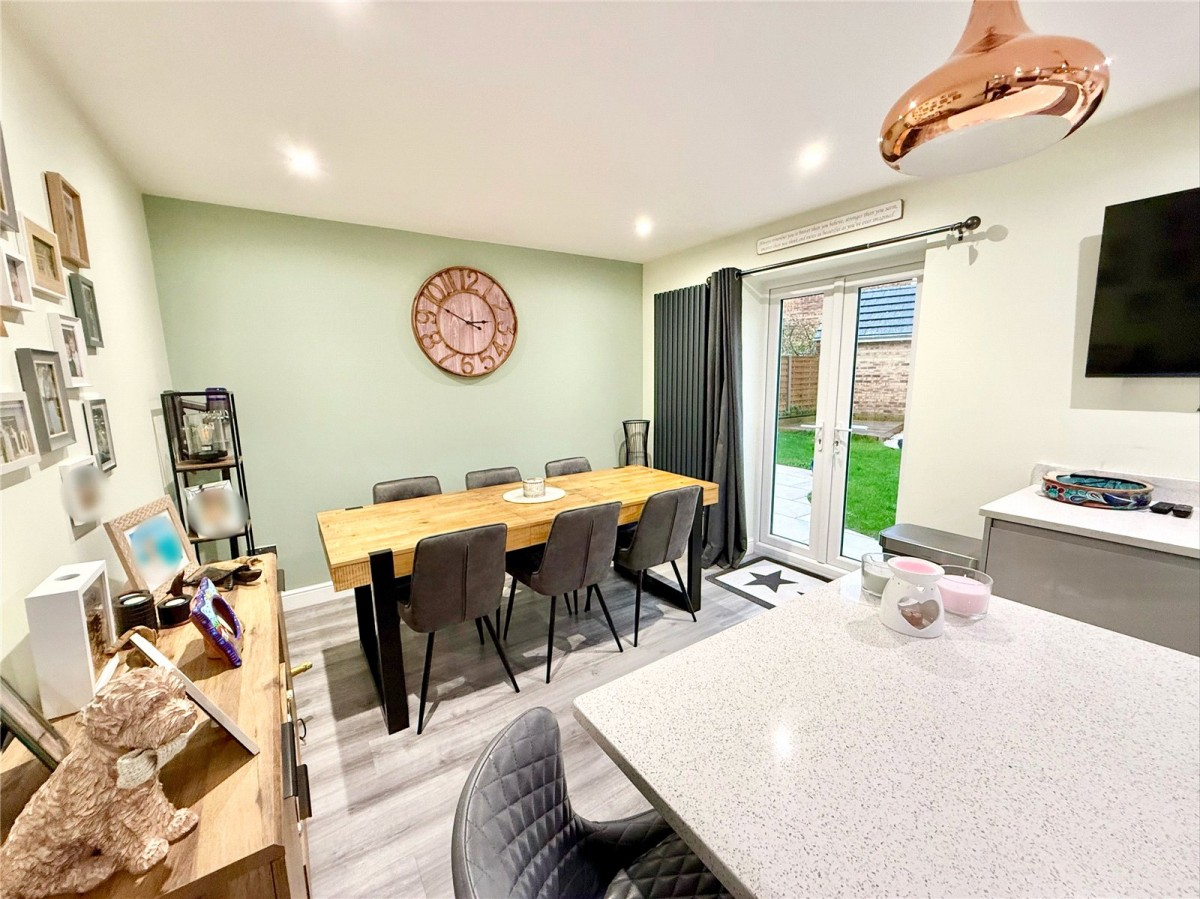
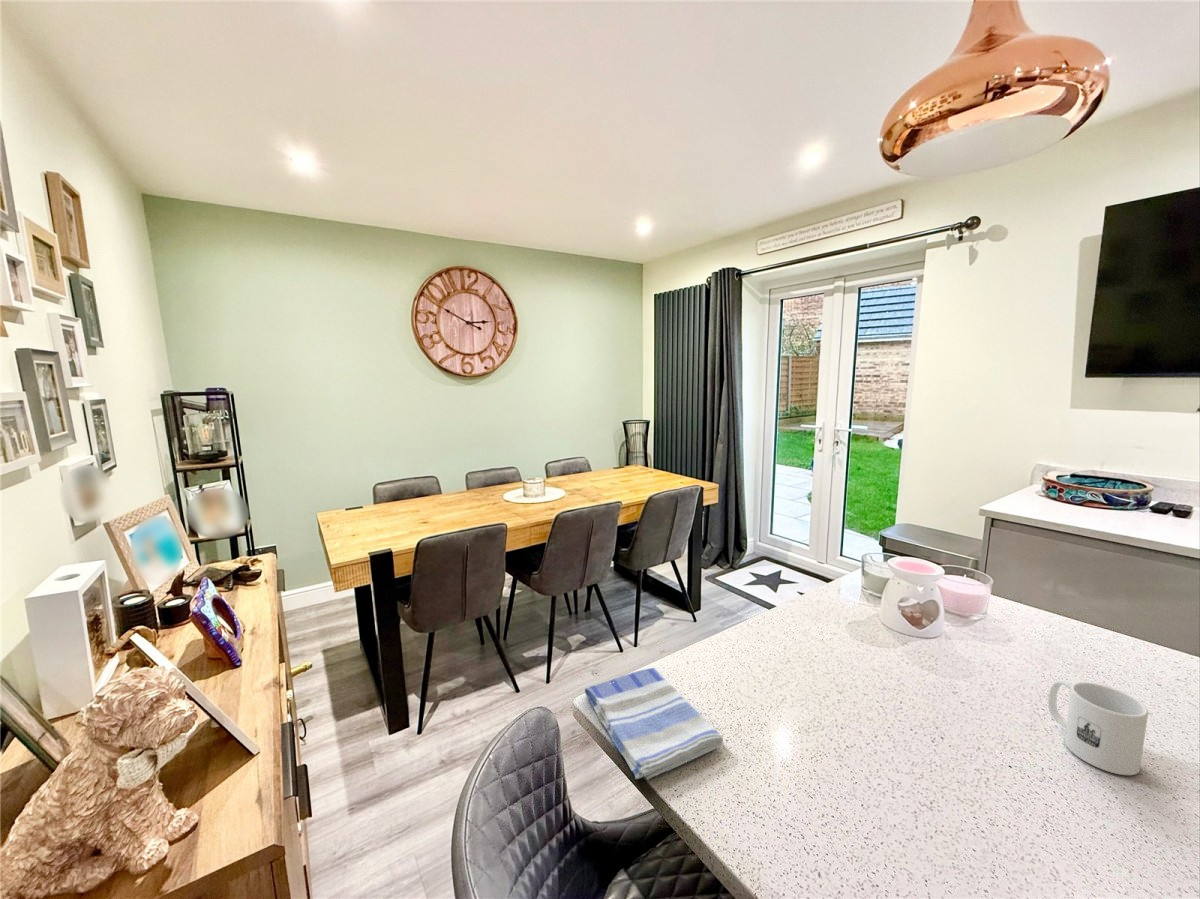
+ mug [1047,679,1149,776]
+ dish towel [584,667,724,781]
